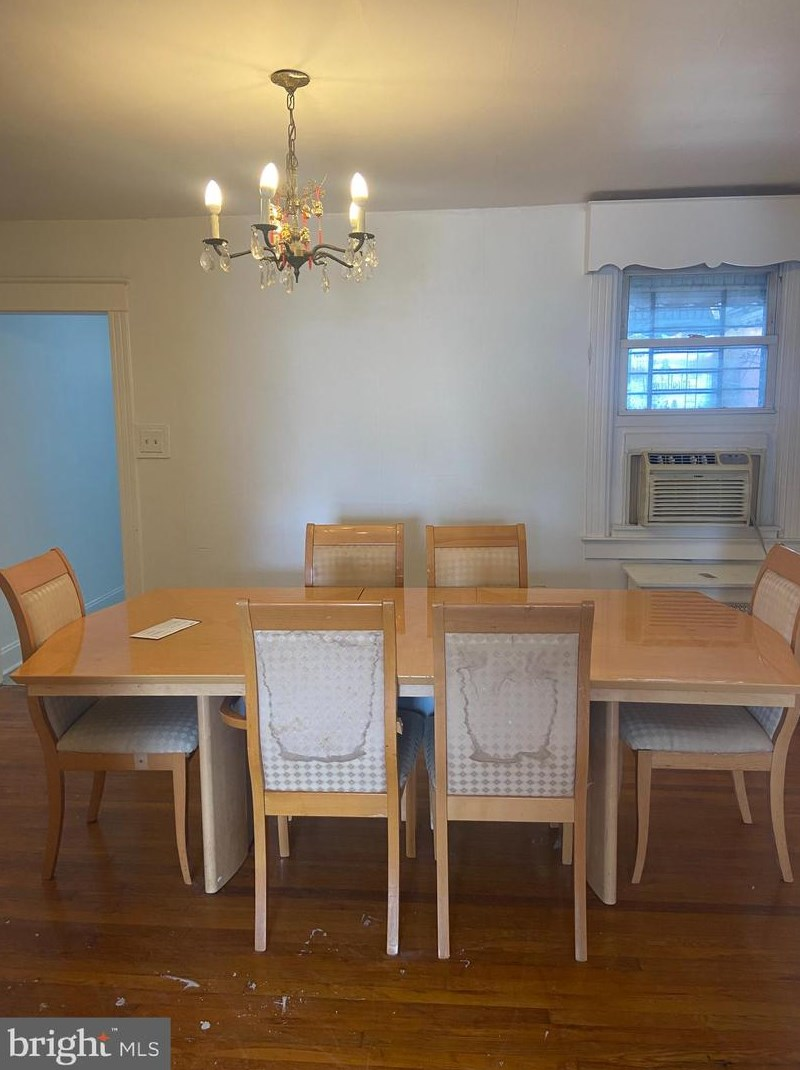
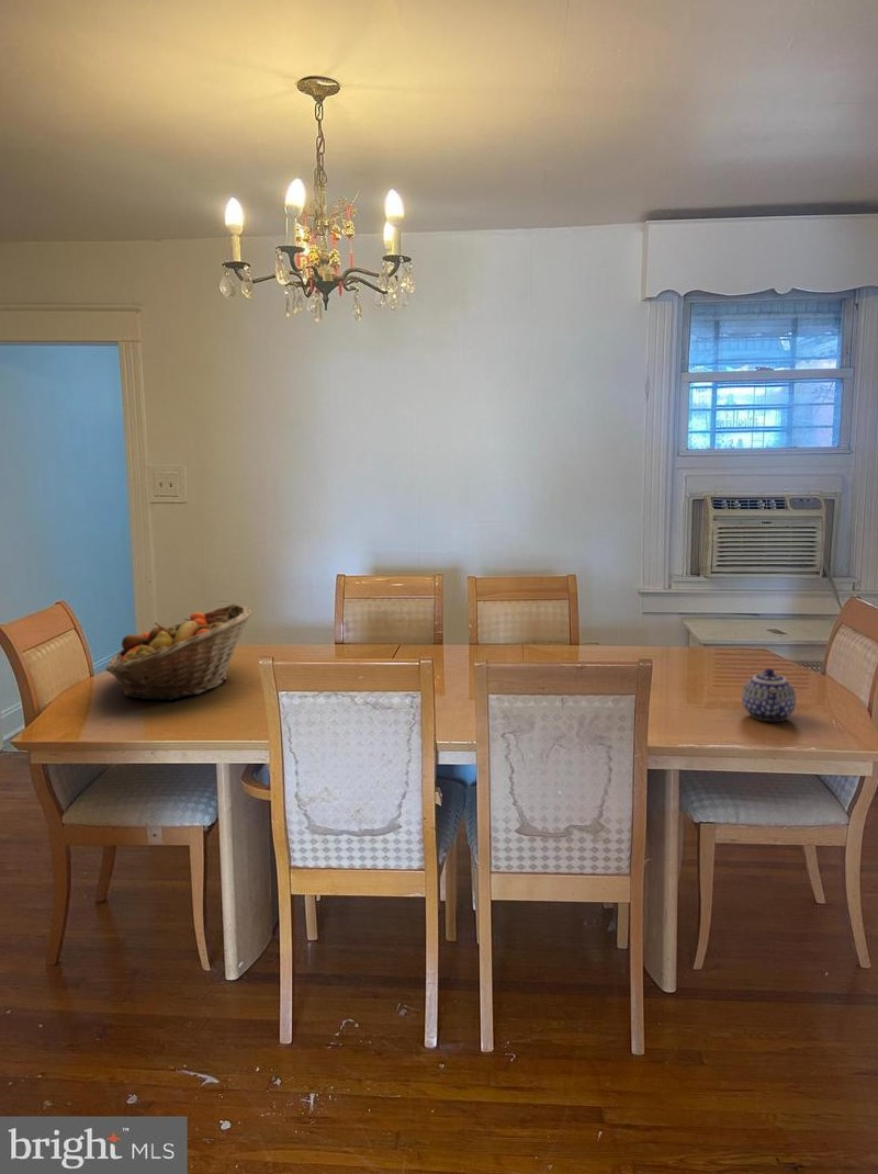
+ teapot [741,667,797,722]
+ fruit basket [104,603,252,701]
